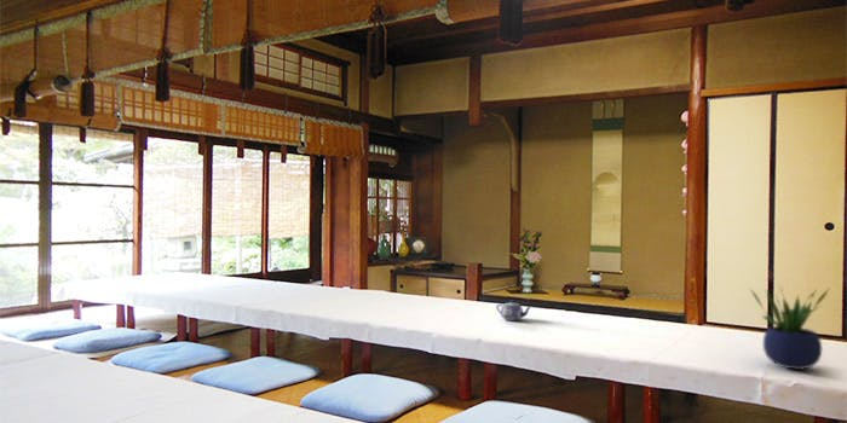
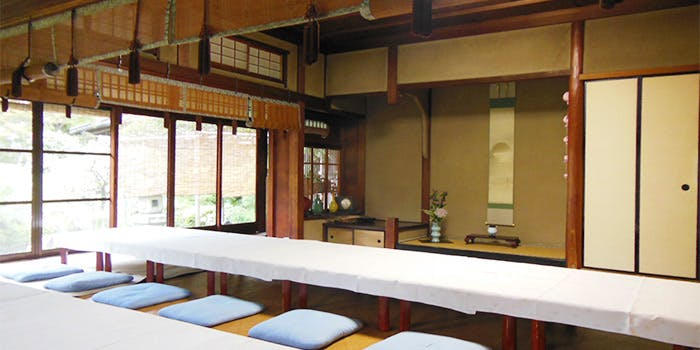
- teapot [495,299,532,321]
- potted plant [749,286,830,371]
